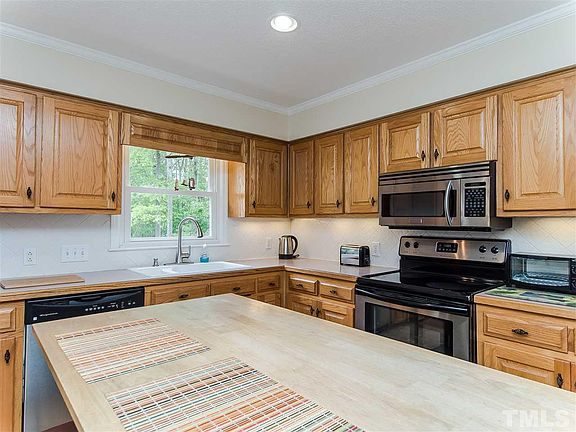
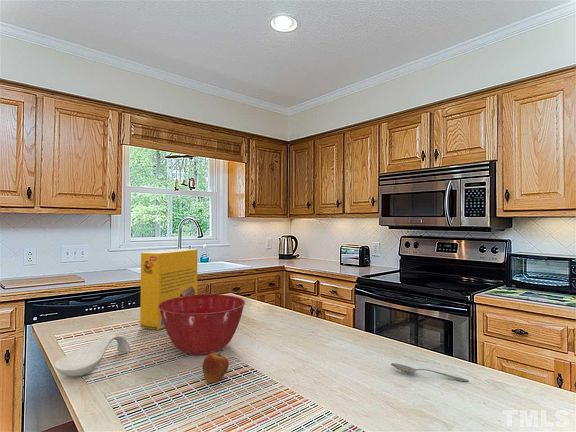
+ cereal box [139,248,199,331]
+ fruit [202,348,230,383]
+ mixing bowl [158,293,246,356]
+ spoon rest [53,334,131,378]
+ spoon [390,362,470,383]
